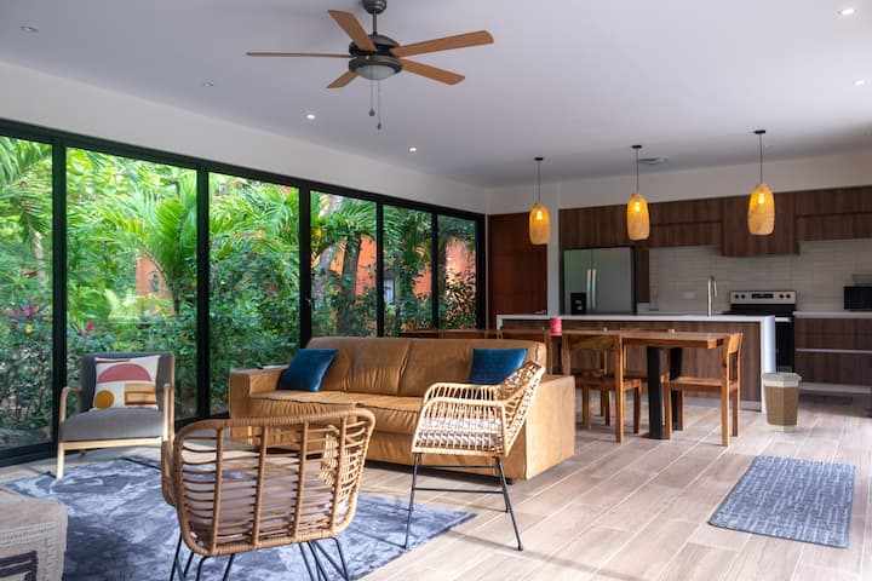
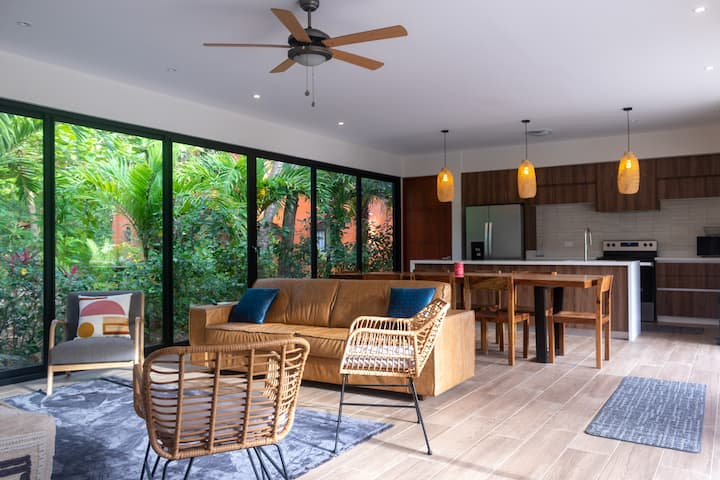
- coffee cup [759,370,803,433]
